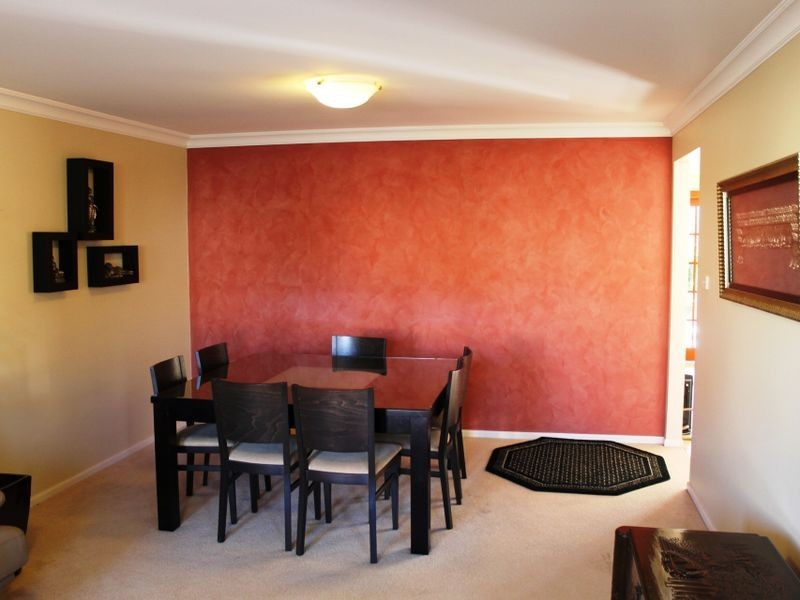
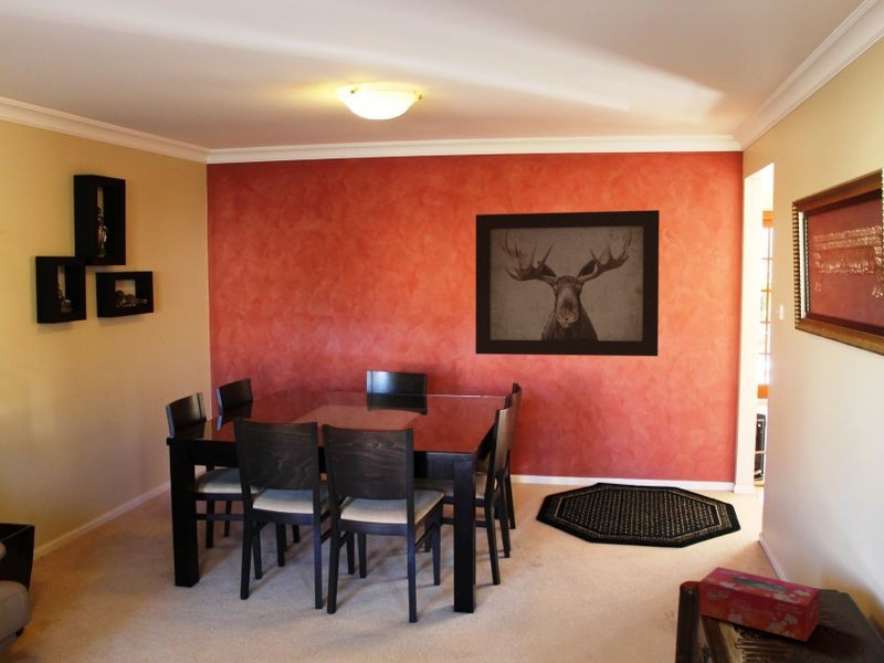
+ tissue box [699,566,821,642]
+ wall art [474,209,661,357]
